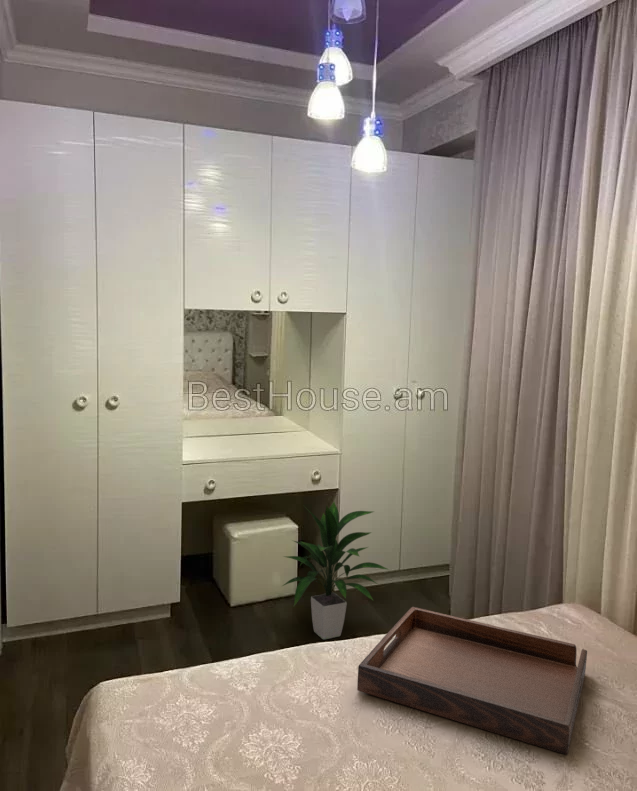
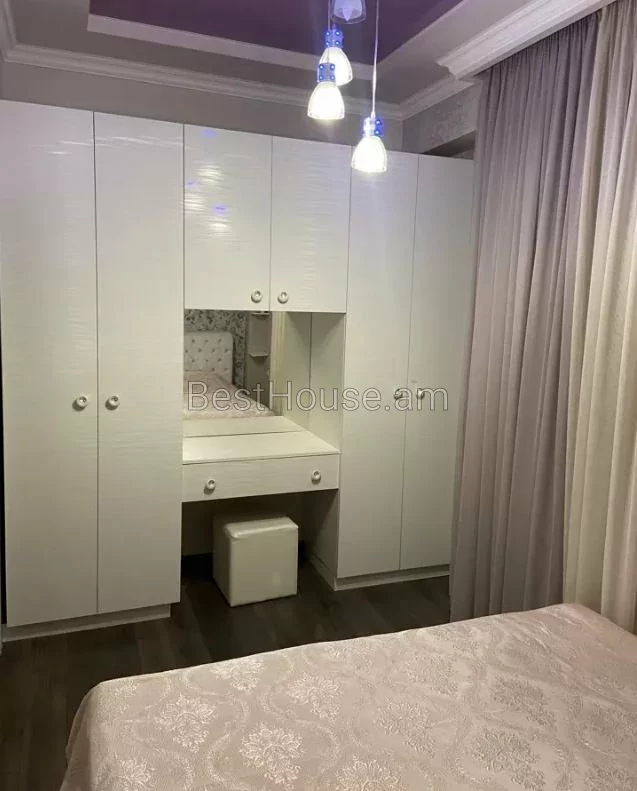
- indoor plant [282,501,391,640]
- serving tray [356,606,588,755]
